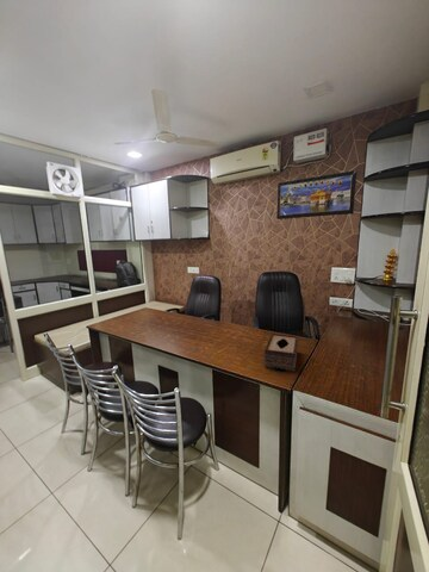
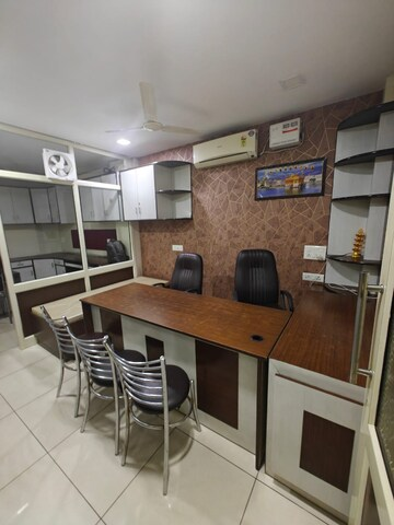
- tissue box [263,332,299,373]
